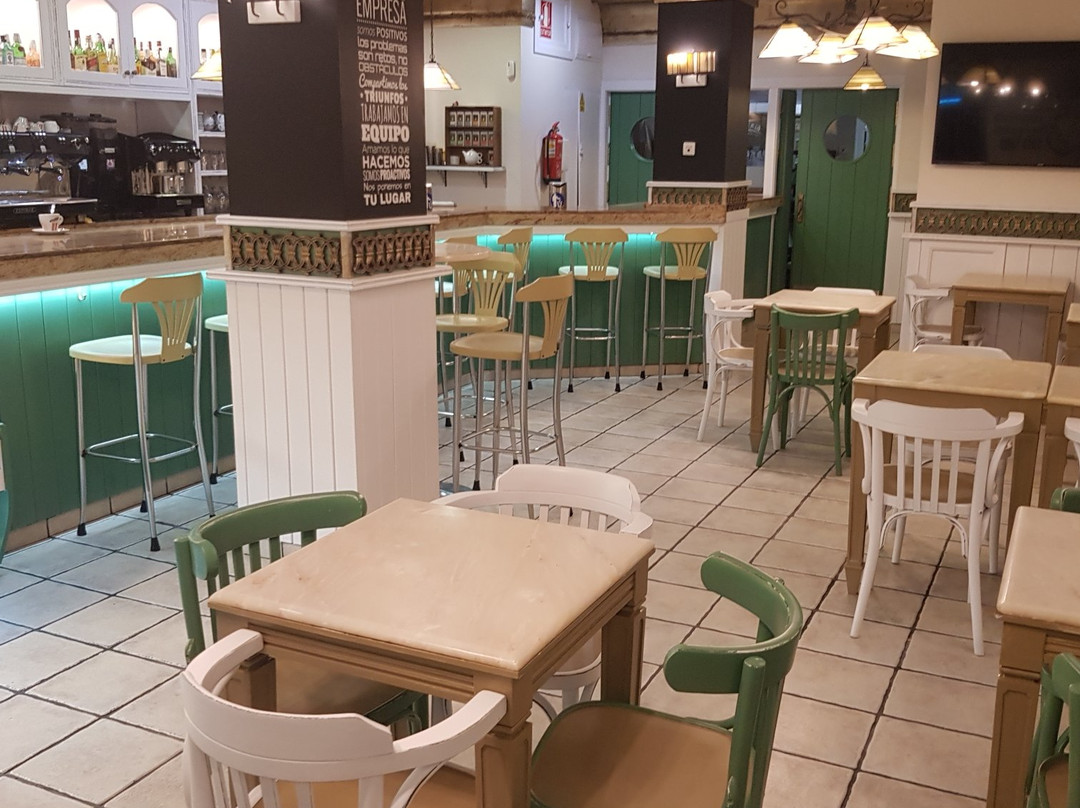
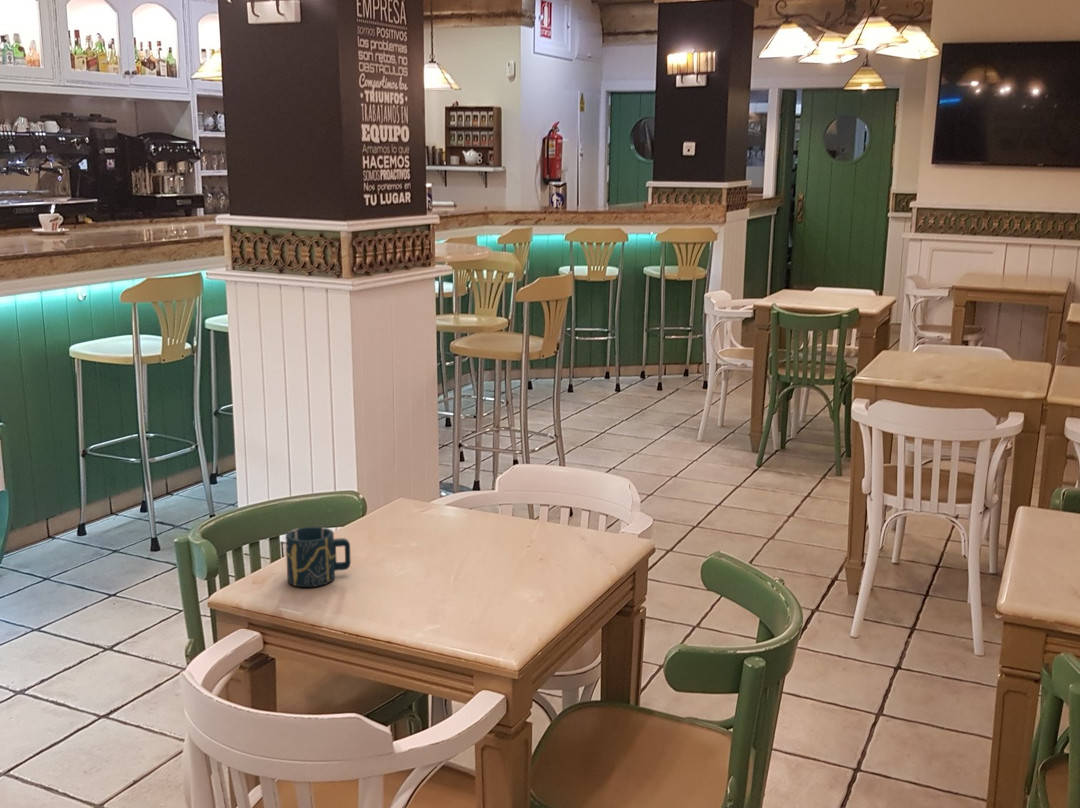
+ cup [285,526,352,588]
